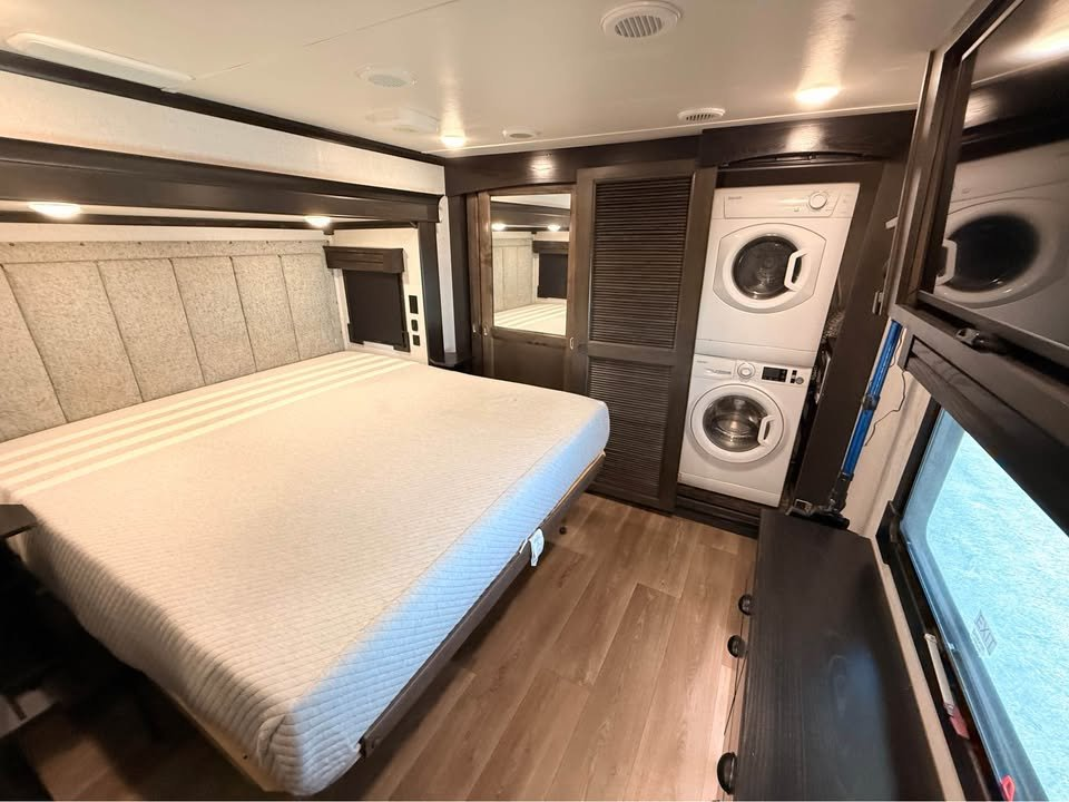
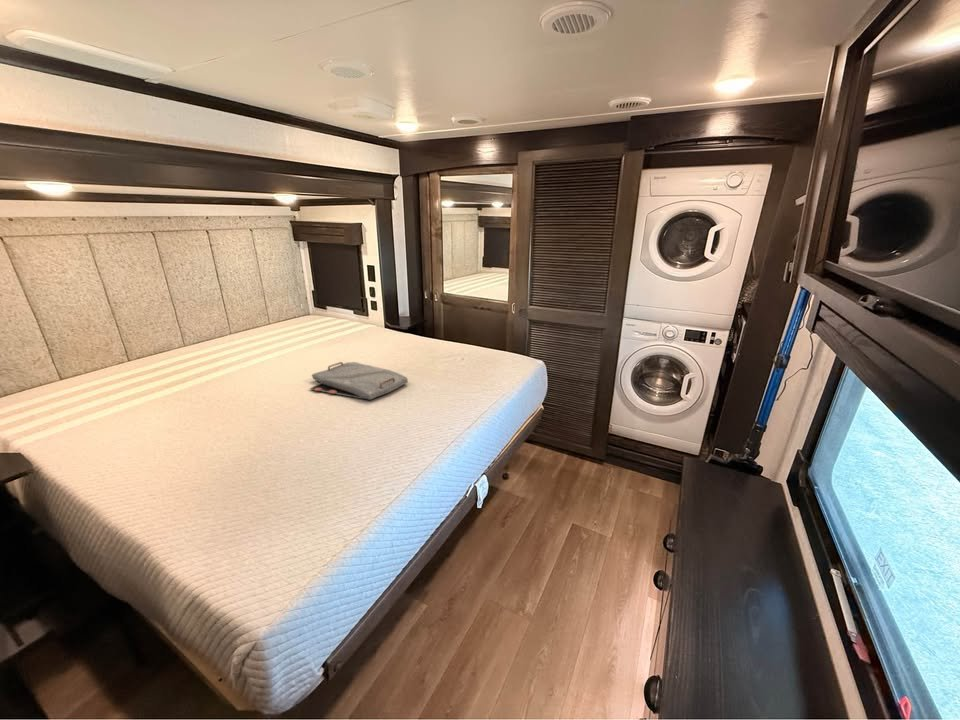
+ serving tray [308,361,409,401]
